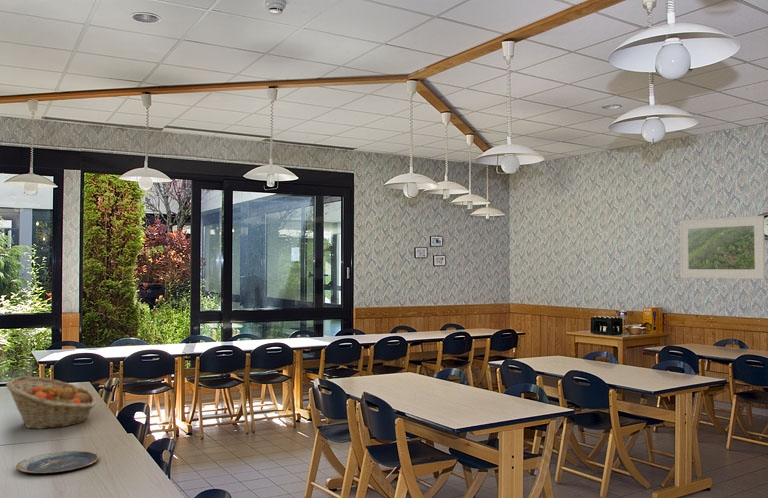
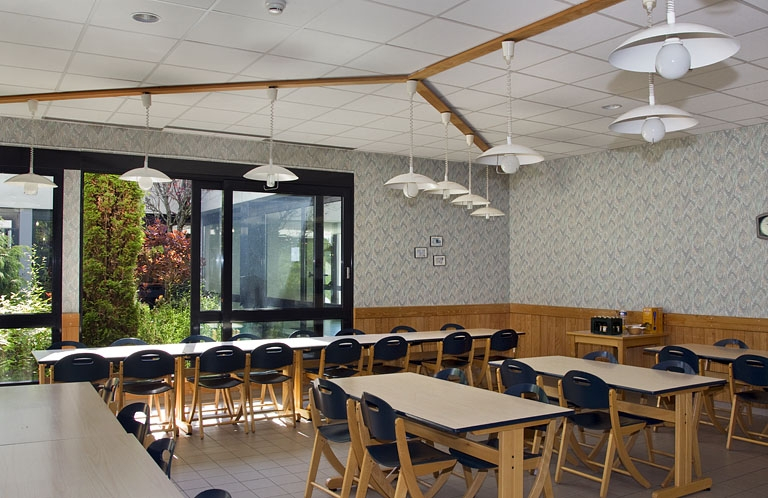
- plate [15,450,100,474]
- fruit basket [5,375,97,430]
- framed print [679,215,766,280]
